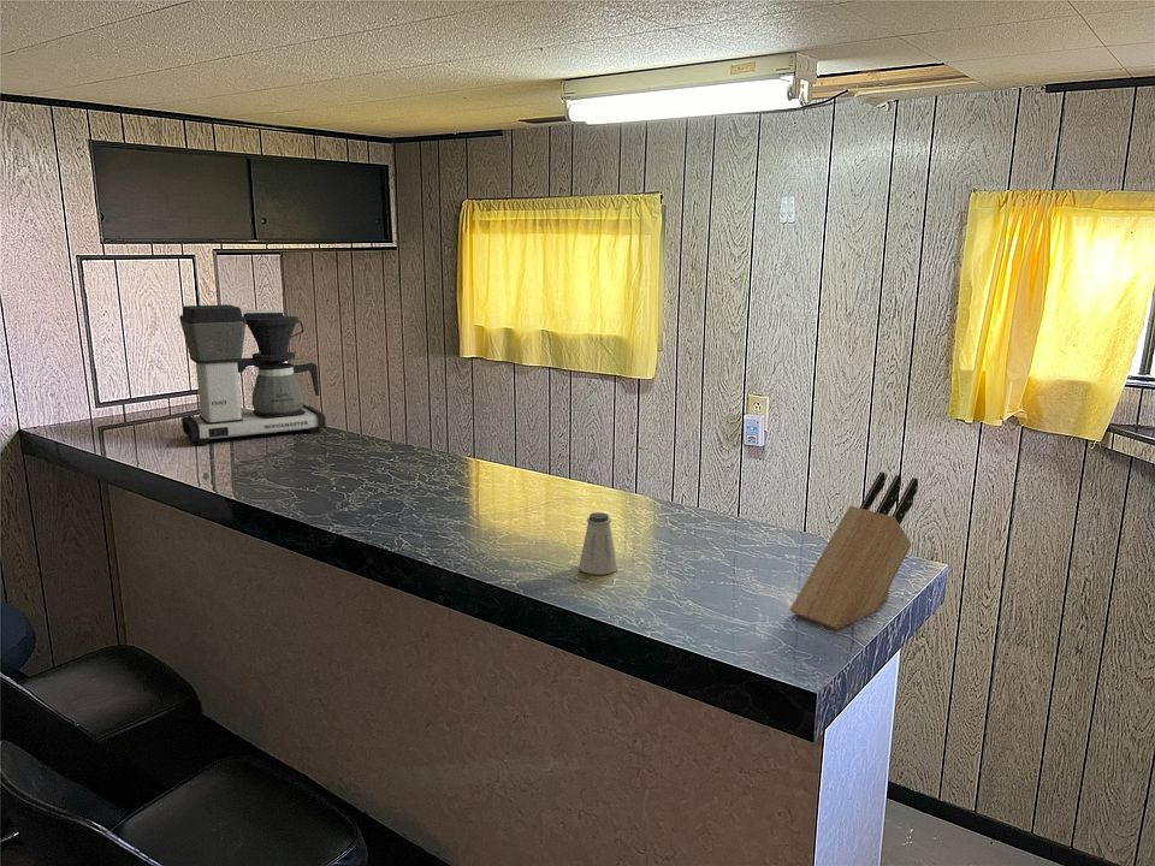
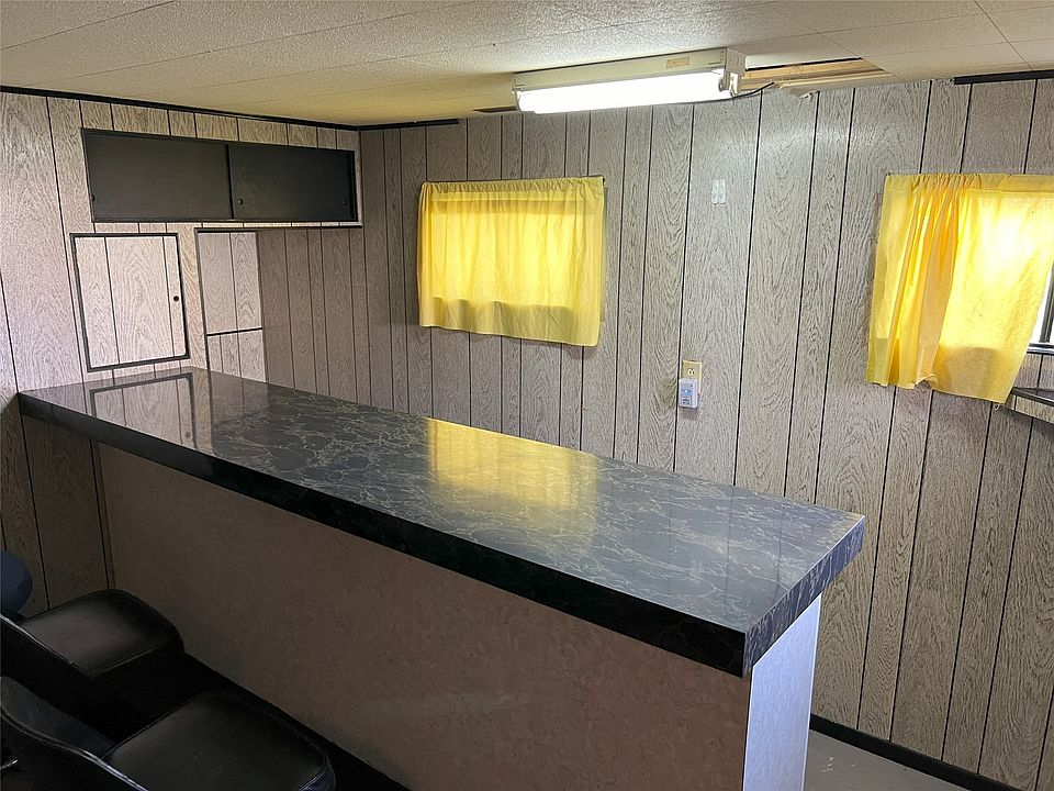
- saltshaker [578,511,620,576]
- knife block [789,471,919,630]
- coffee maker [178,303,327,446]
